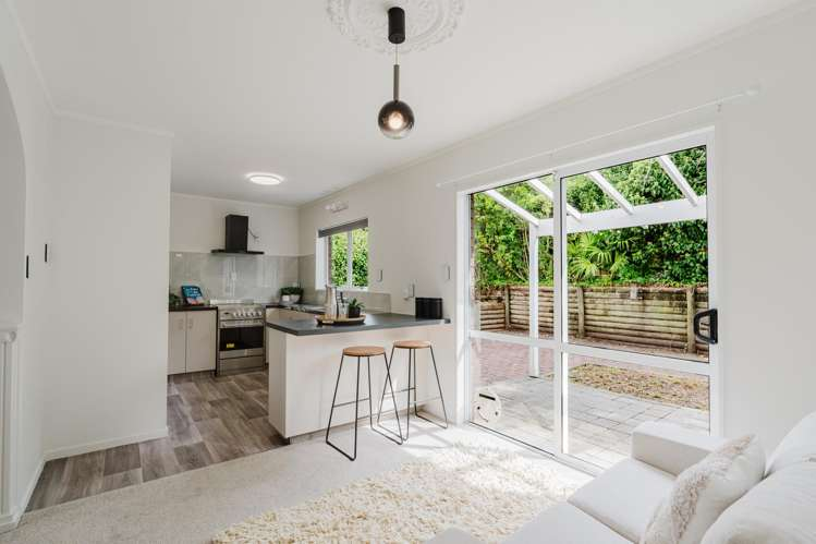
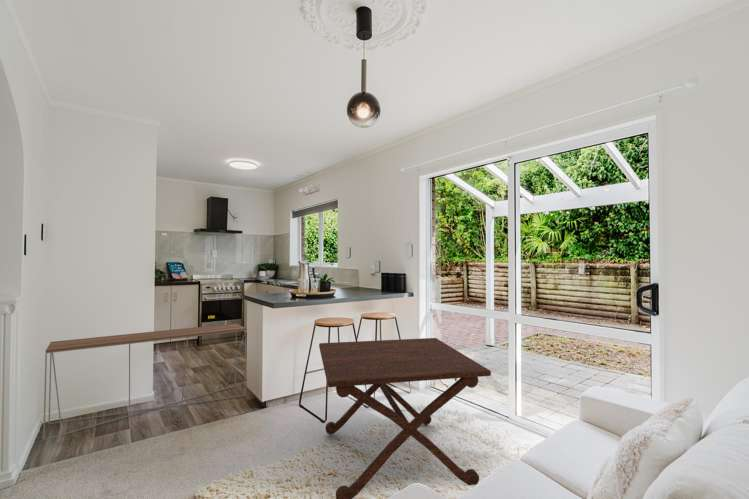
+ side table [318,337,492,499]
+ console table [42,322,247,441]
